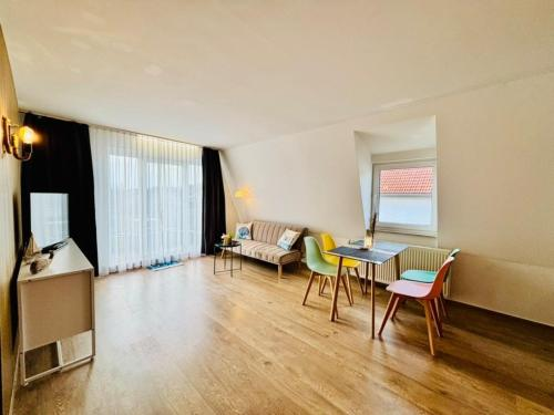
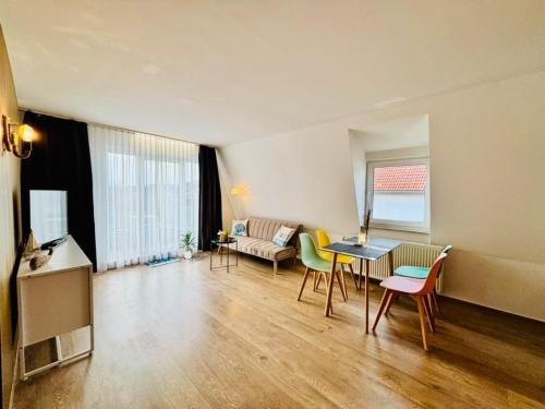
+ indoor plant [178,230,198,260]
